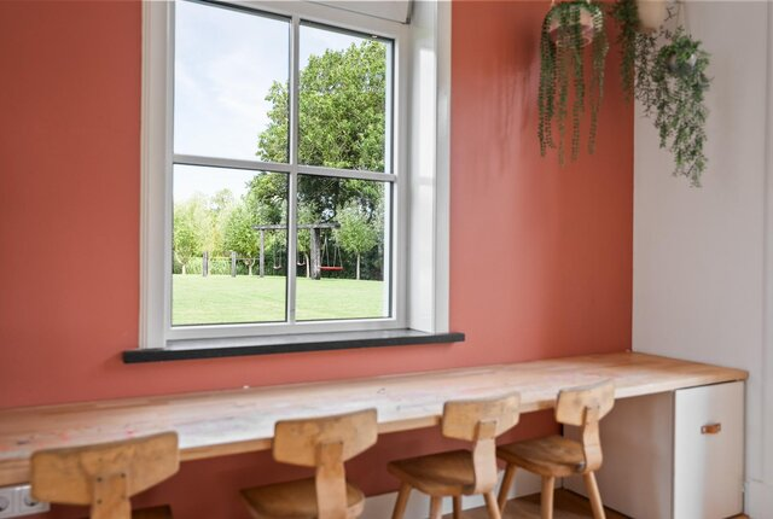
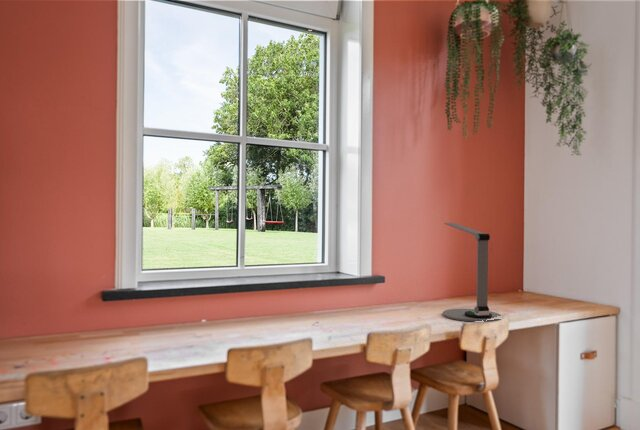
+ desk lamp [442,222,502,323]
